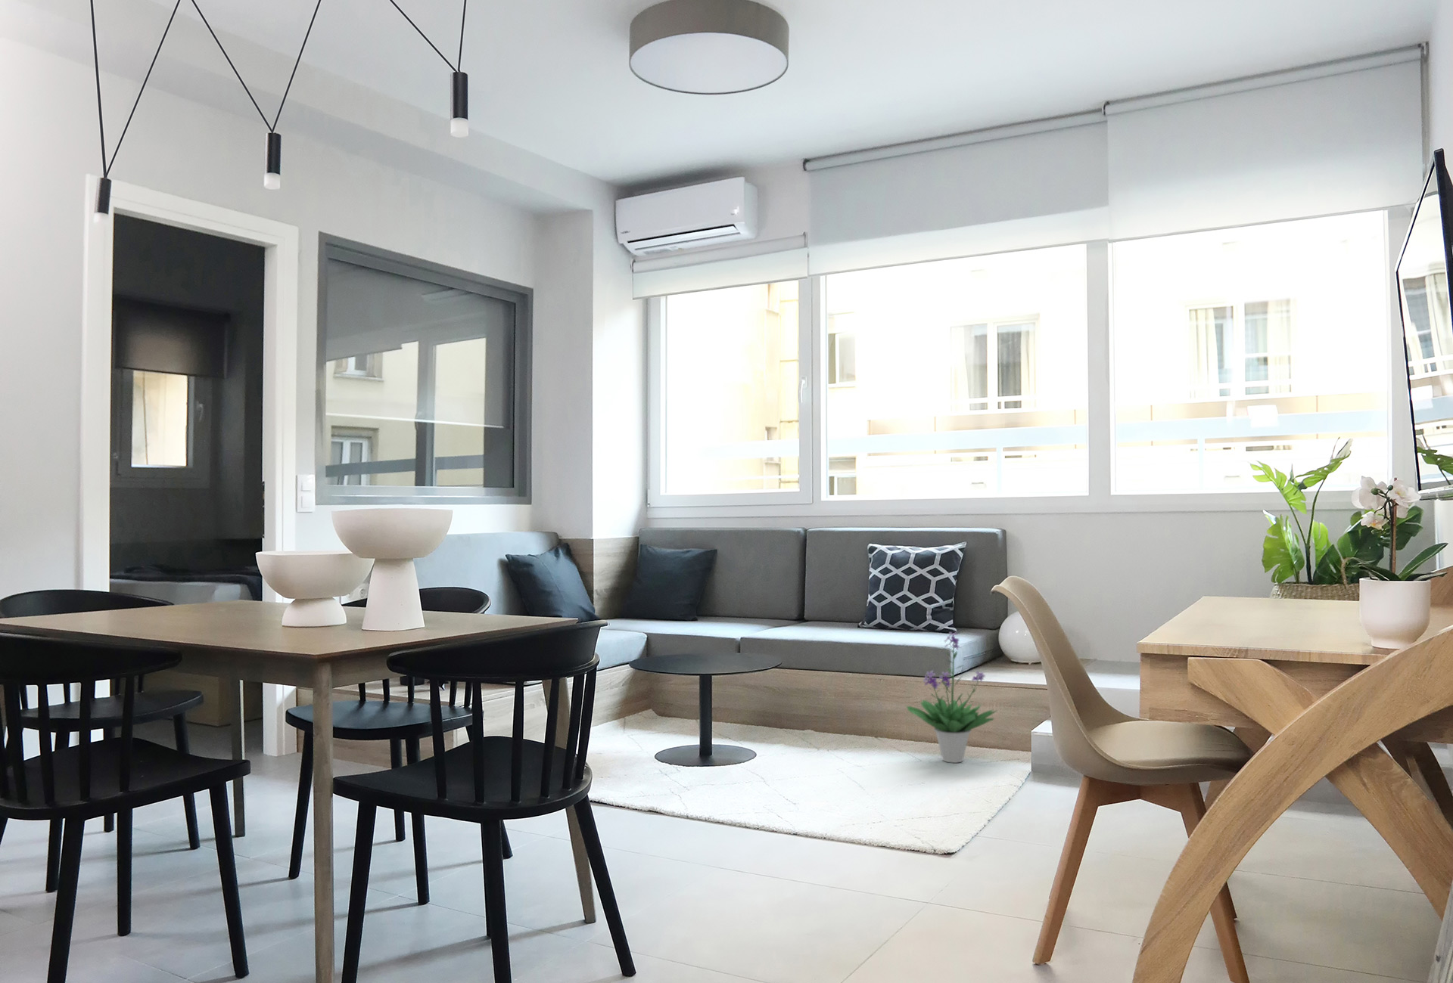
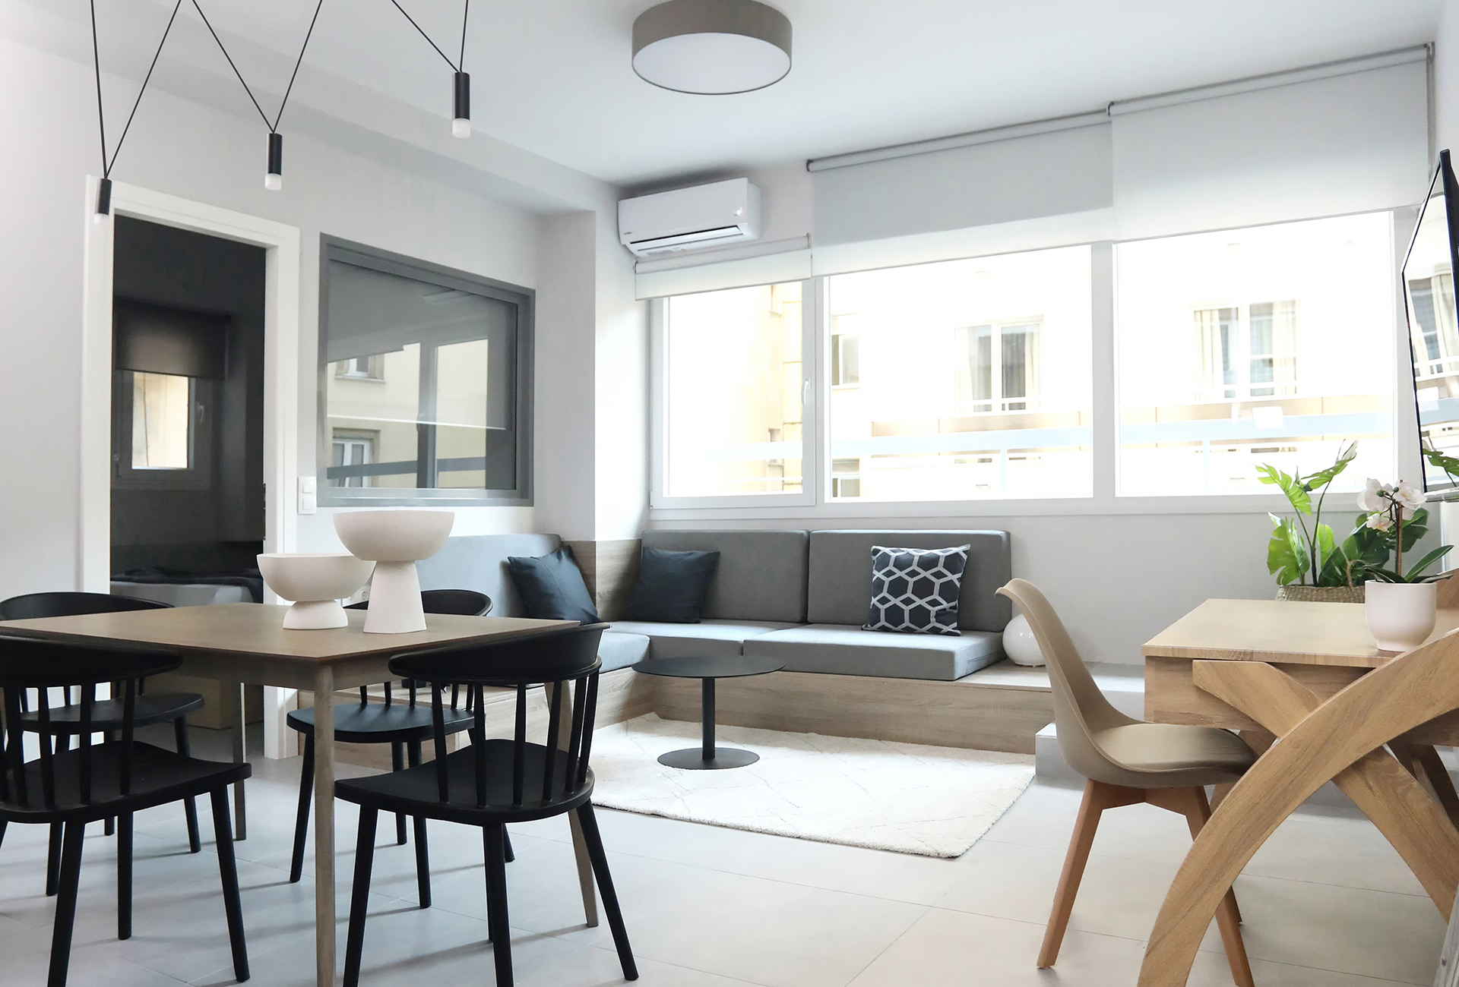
- potted plant [905,632,999,764]
